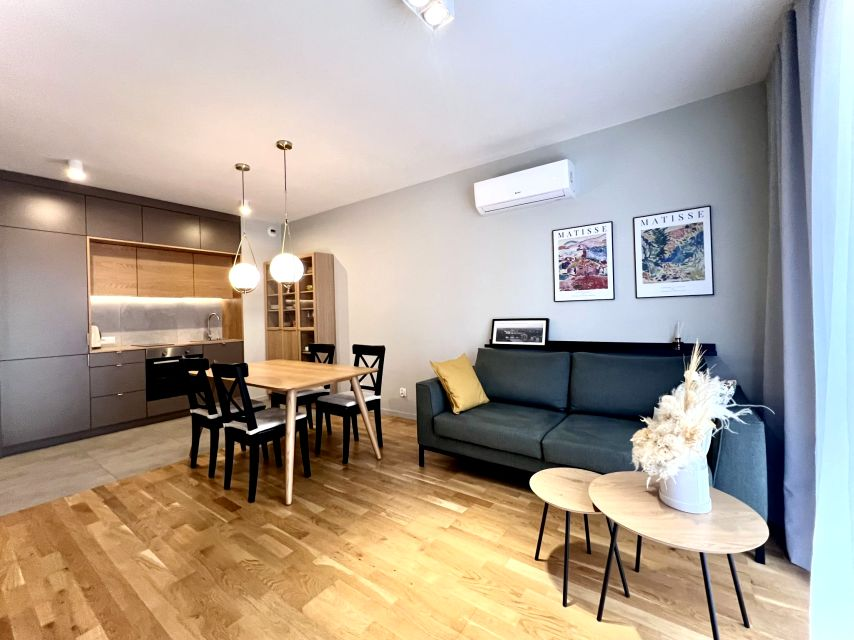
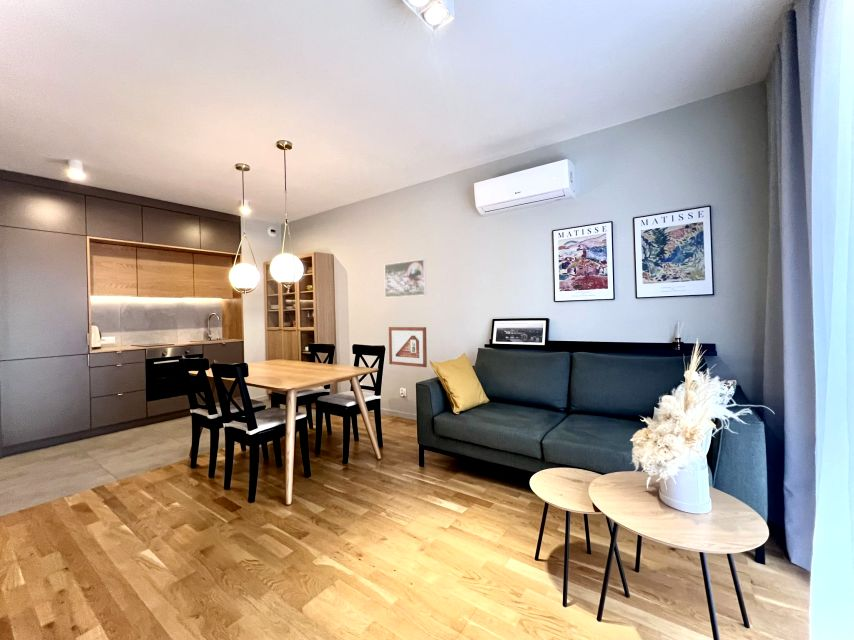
+ picture frame [388,326,428,368]
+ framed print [384,258,427,298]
